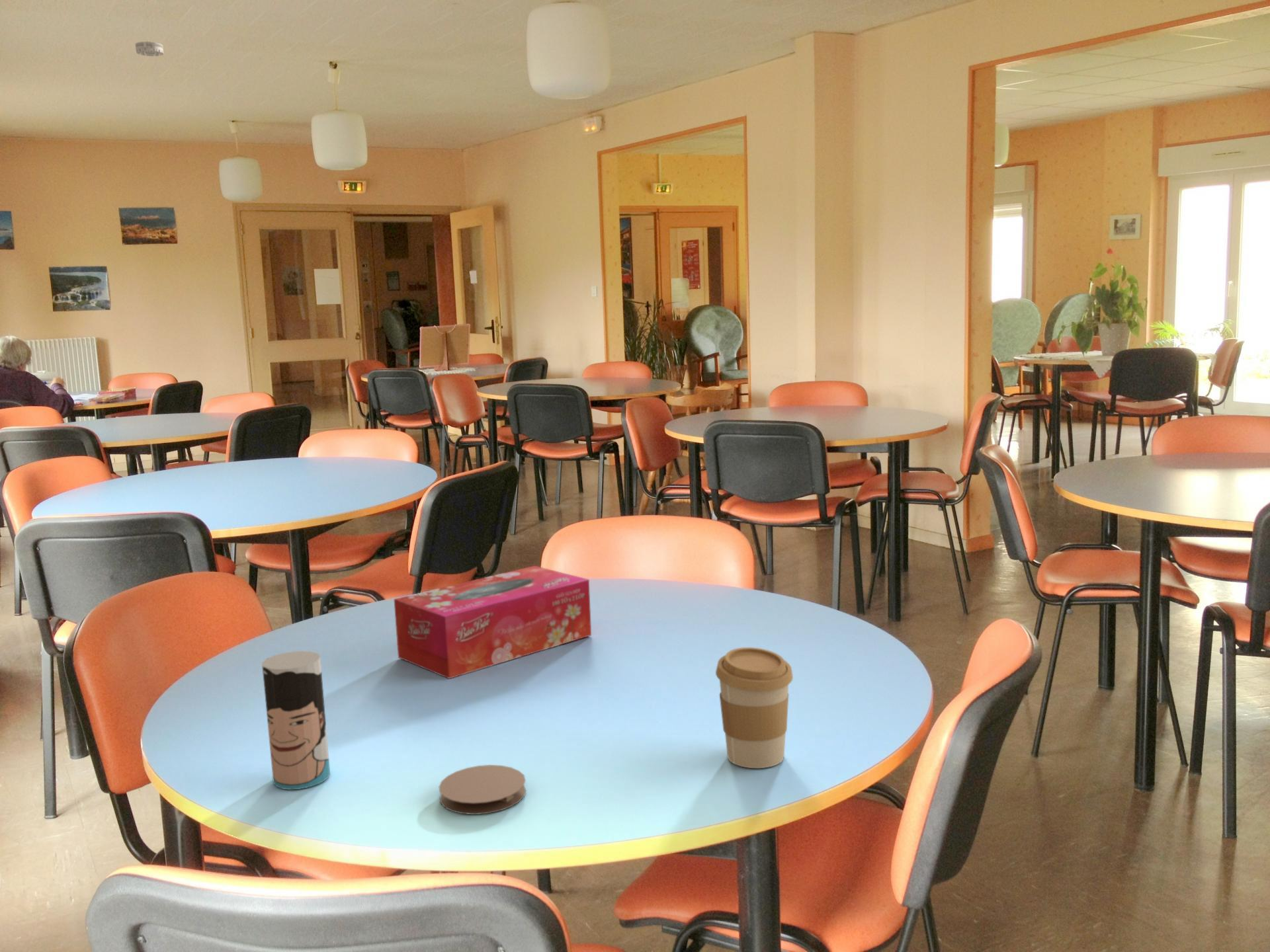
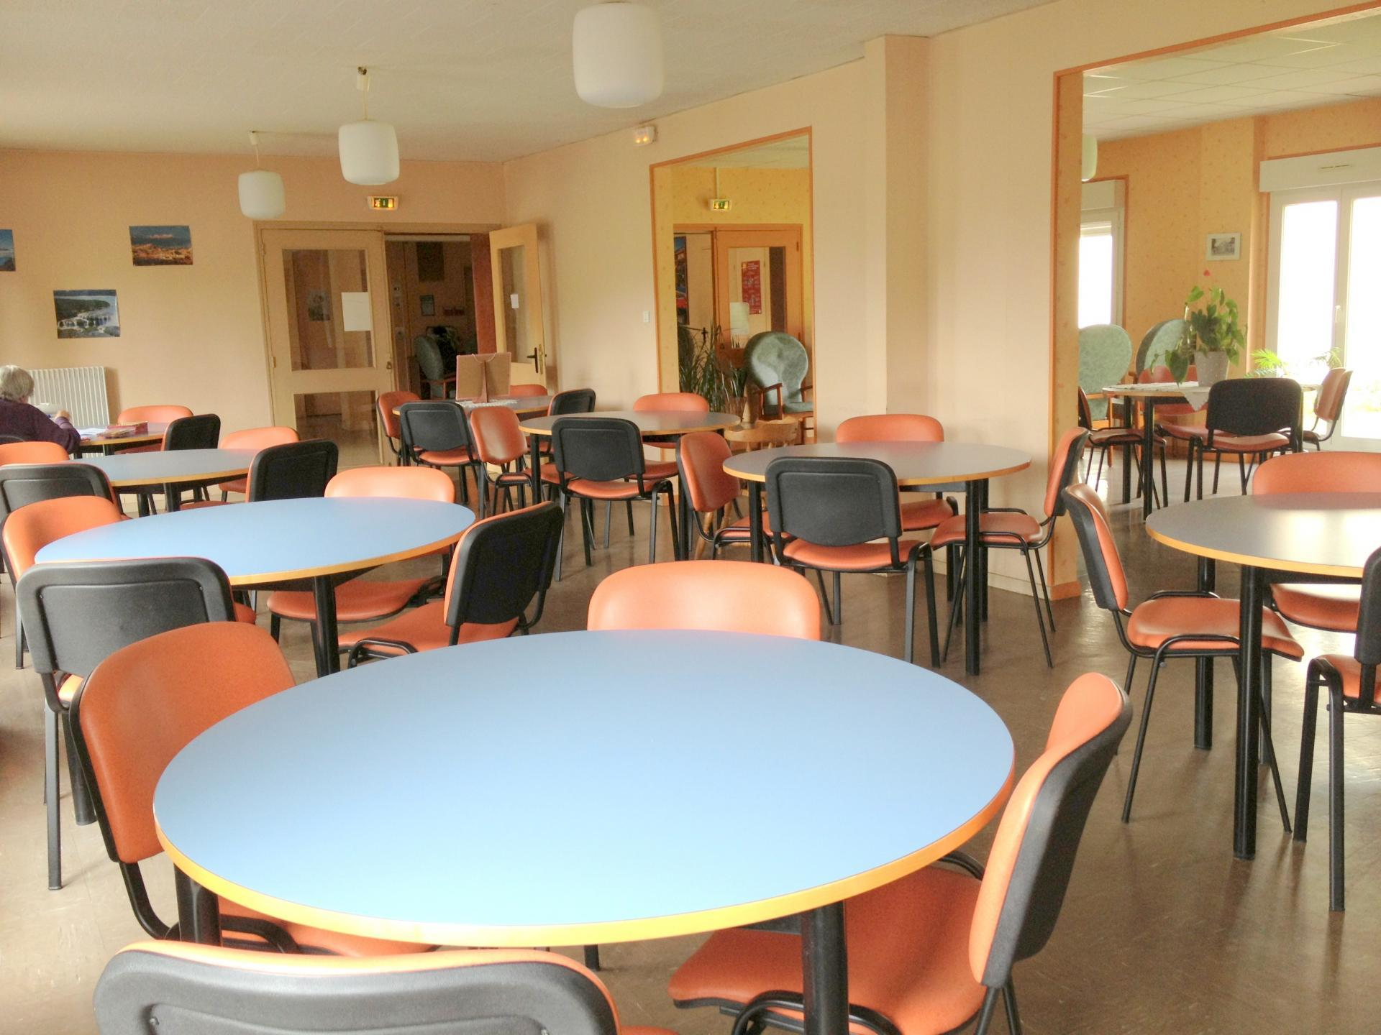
- tissue box [394,565,592,680]
- cup [261,651,331,790]
- smoke detector [135,41,164,57]
- coffee cup [715,647,794,769]
- coaster [439,764,527,815]
